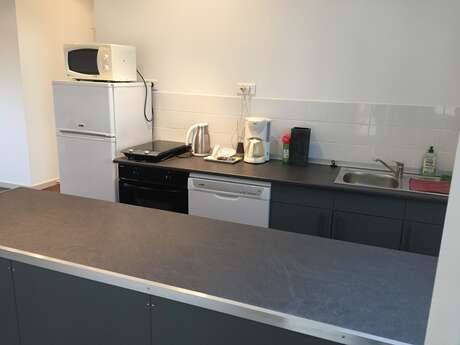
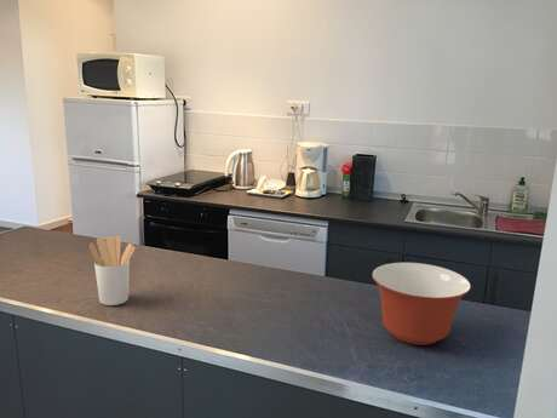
+ mixing bowl [371,262,472,347]
+ utensil holder [88,235,137,307]
